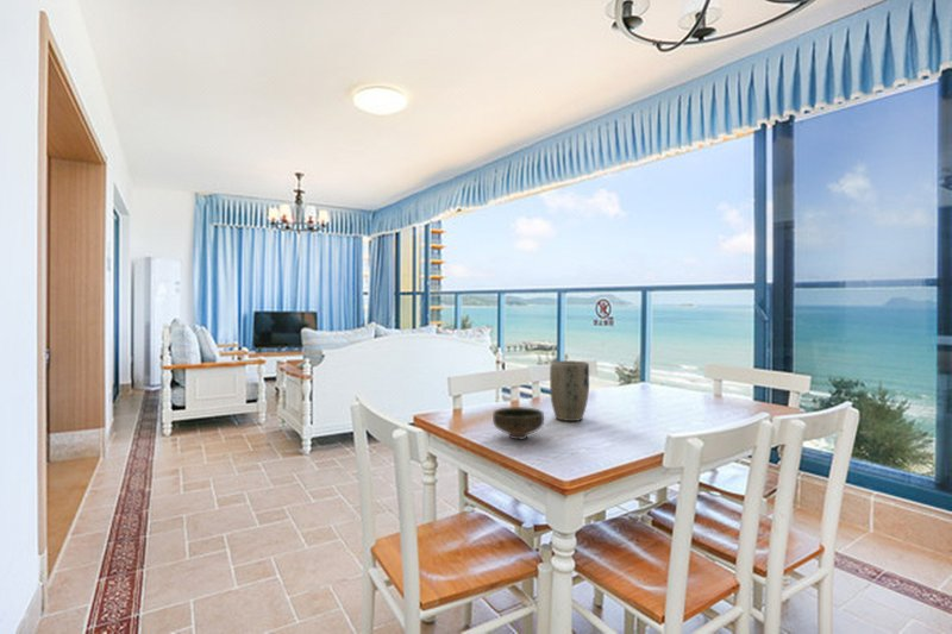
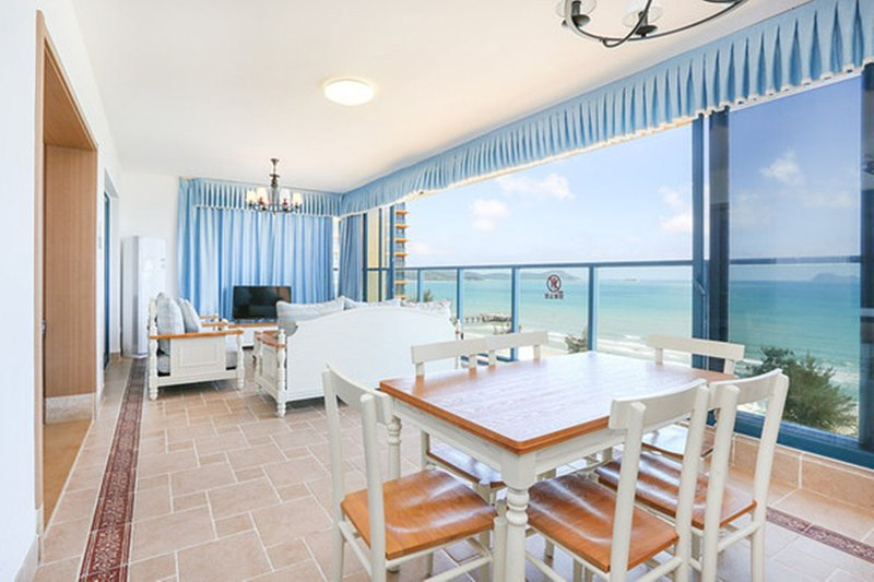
- plant pot [549,359,590,422]
- bowl [491,406,545,440]
